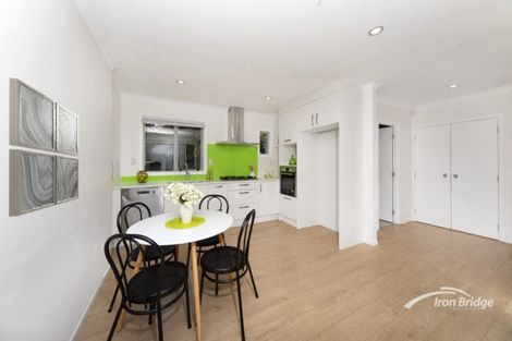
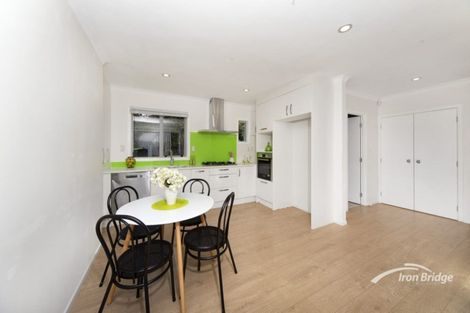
- wall art [8,76,80,218]
